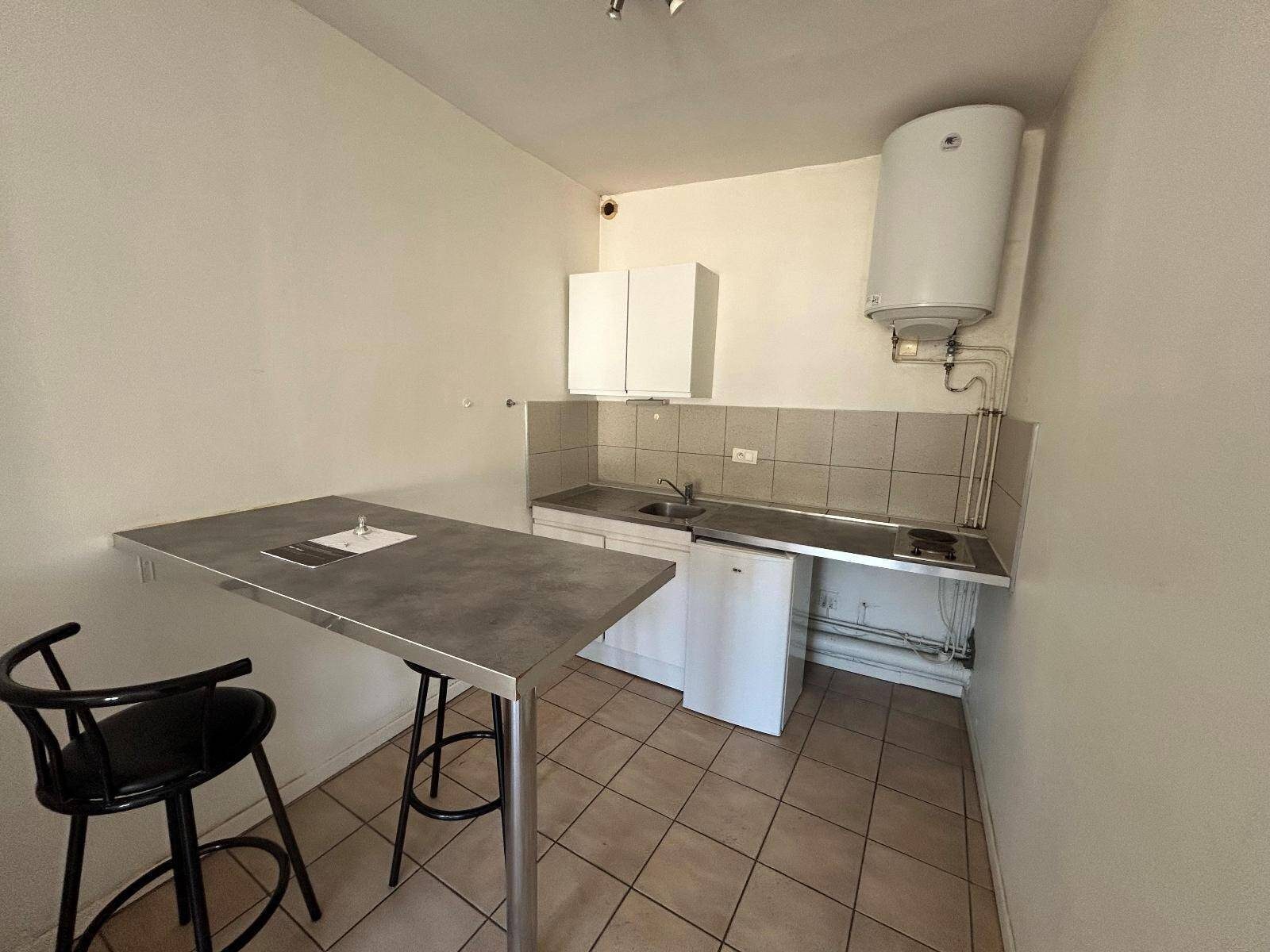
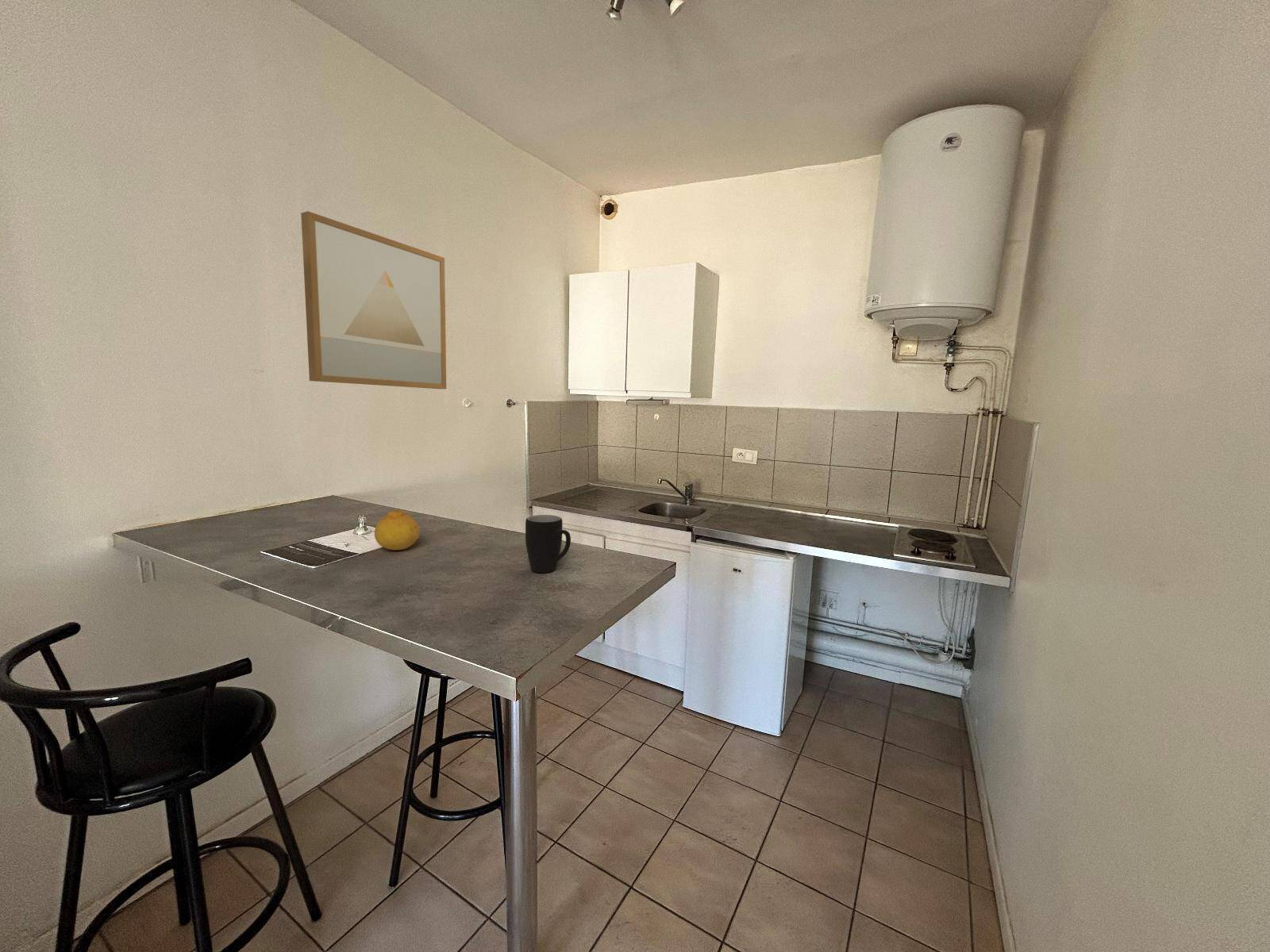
+ mug [525,514,571,574]
+ fruit [374,509,421,551]
+ wall art [300,210,447,390]
